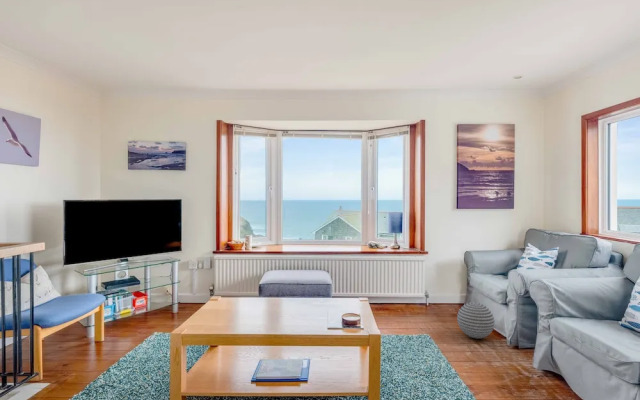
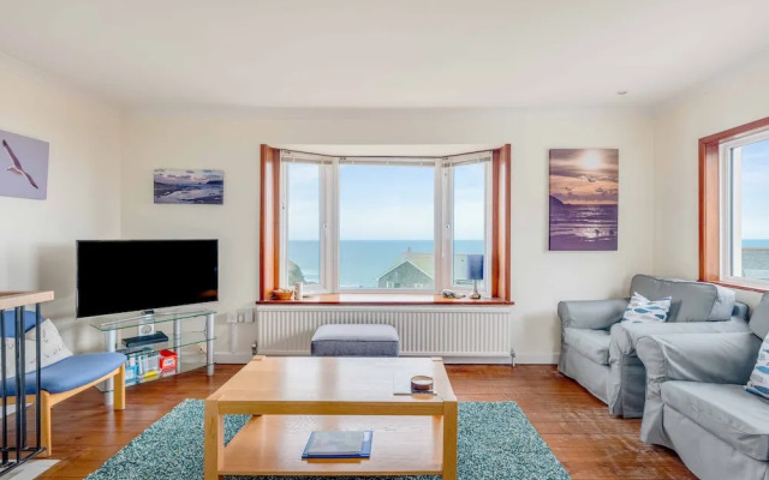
- decorative ball [456,301,496,340]
